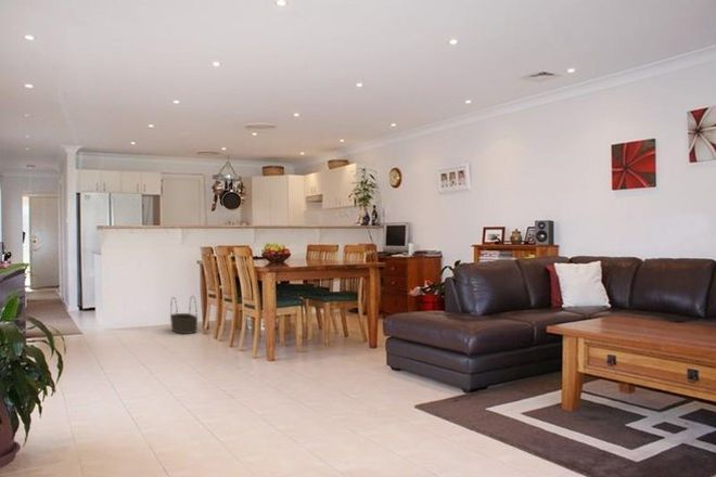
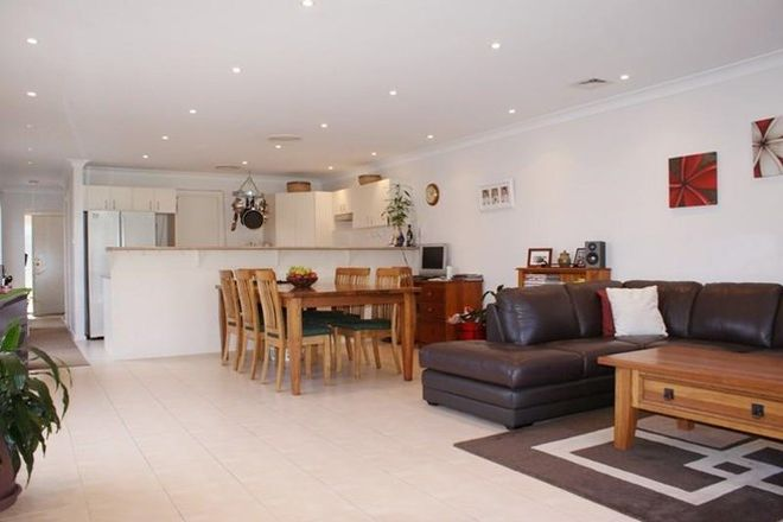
- basket [169,295,199,335]
